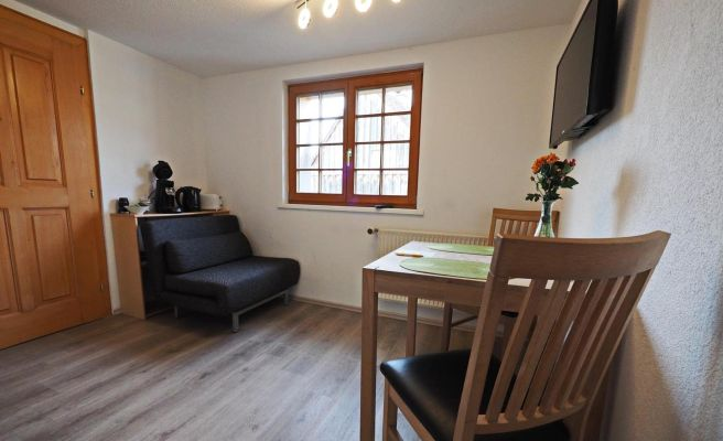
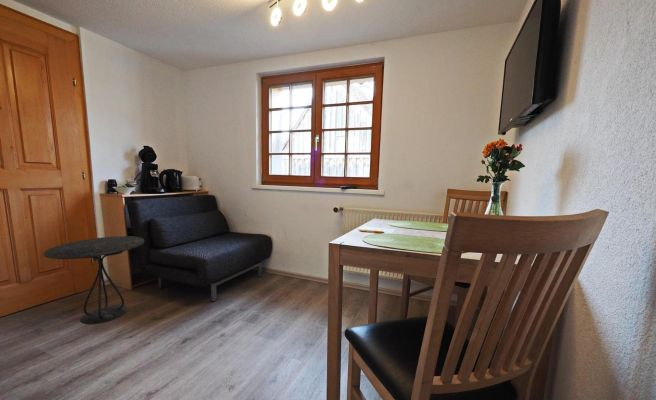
+ side table [43,235,145,325]
